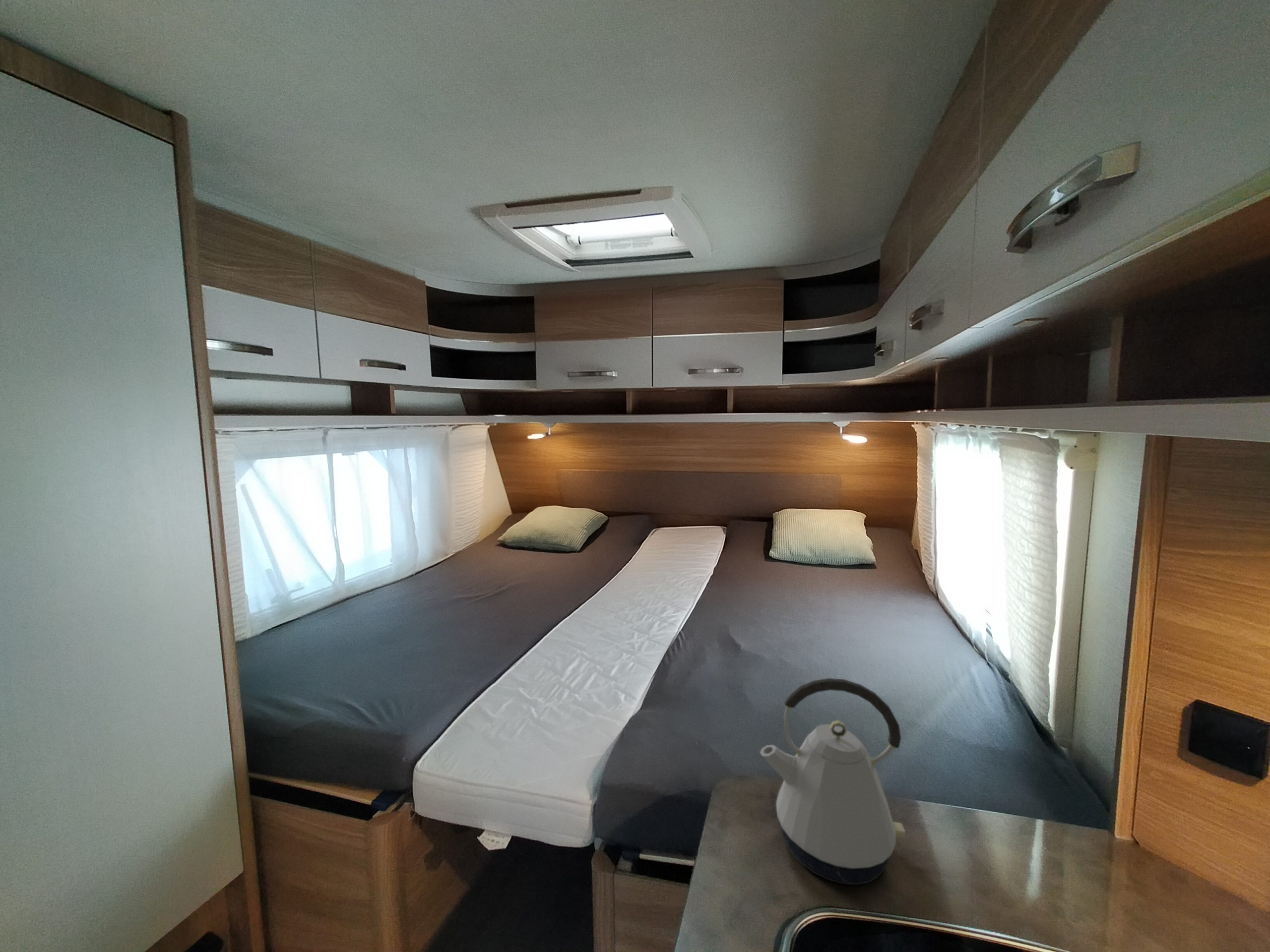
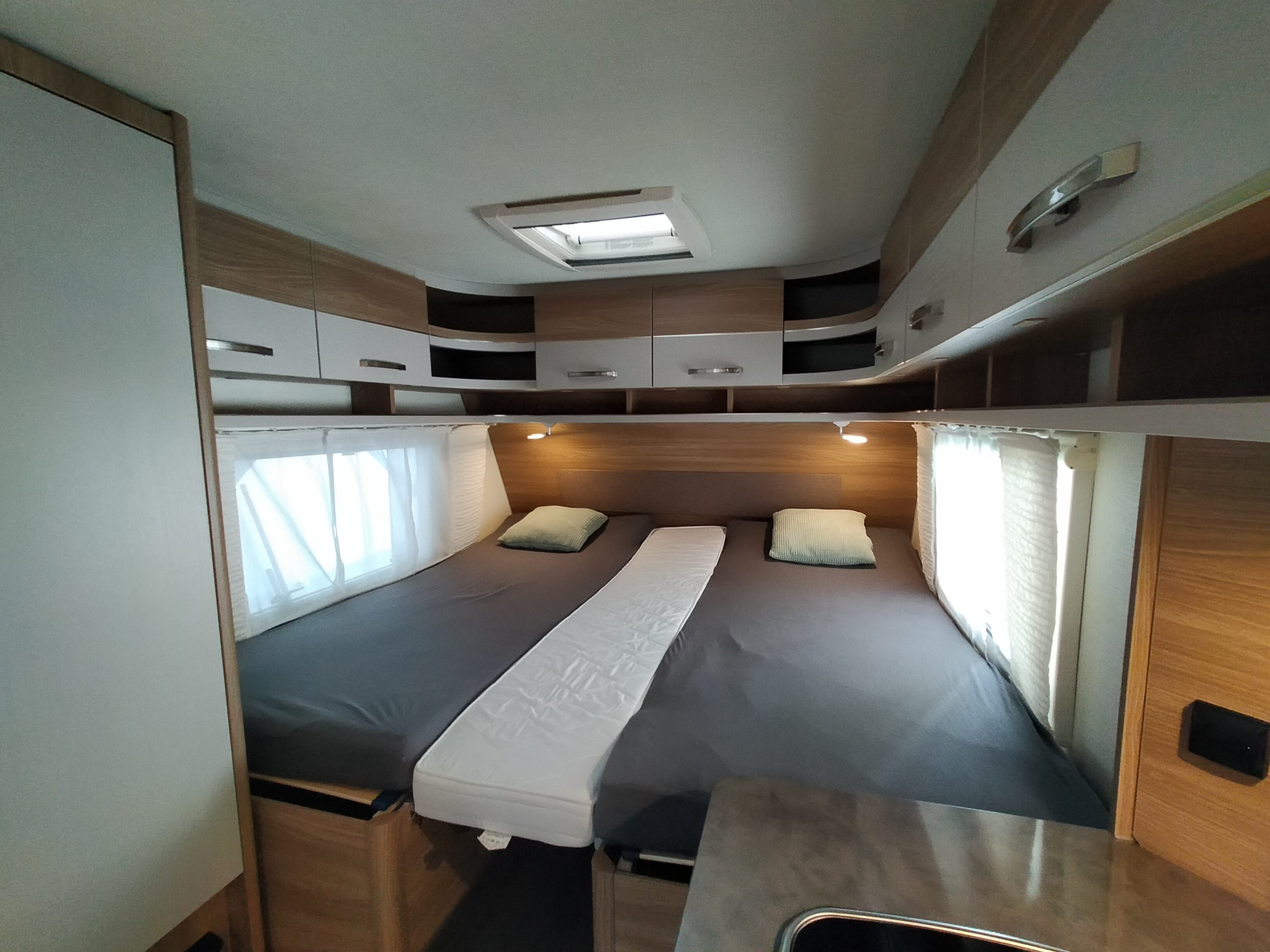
- kettle [760,678,906,886]
